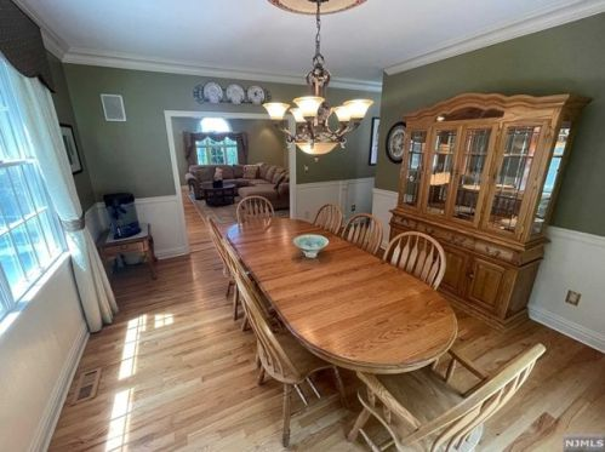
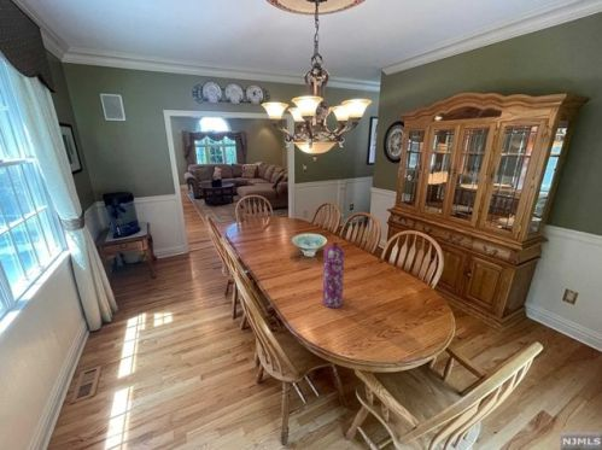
+ gas cylinder [322,241,346,309]
